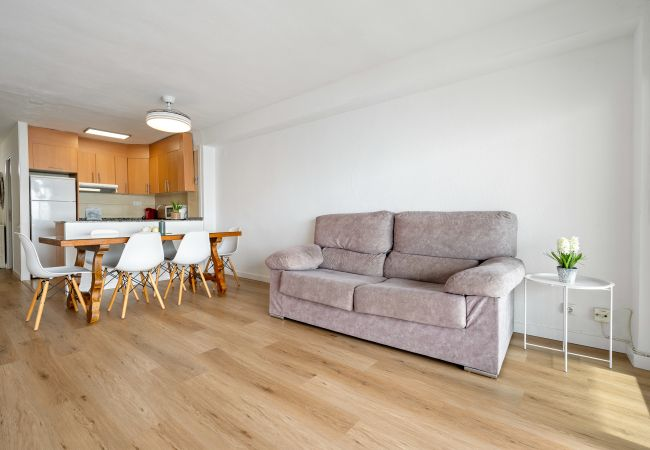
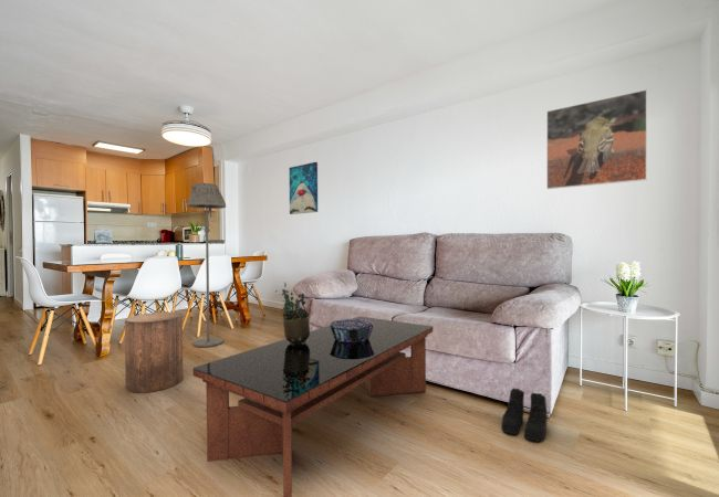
+ decorative bowl [329,318,374,342]
+ coffee table [192,315,434,497]
+ boots [500,387,548,443]
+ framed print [545,88,648,190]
+ stool [124,311,184,394]
+ floor lamp [186,182,227,348]
+ potted plant [274,282,313,343]
+ wall art [288,161,319,215]
